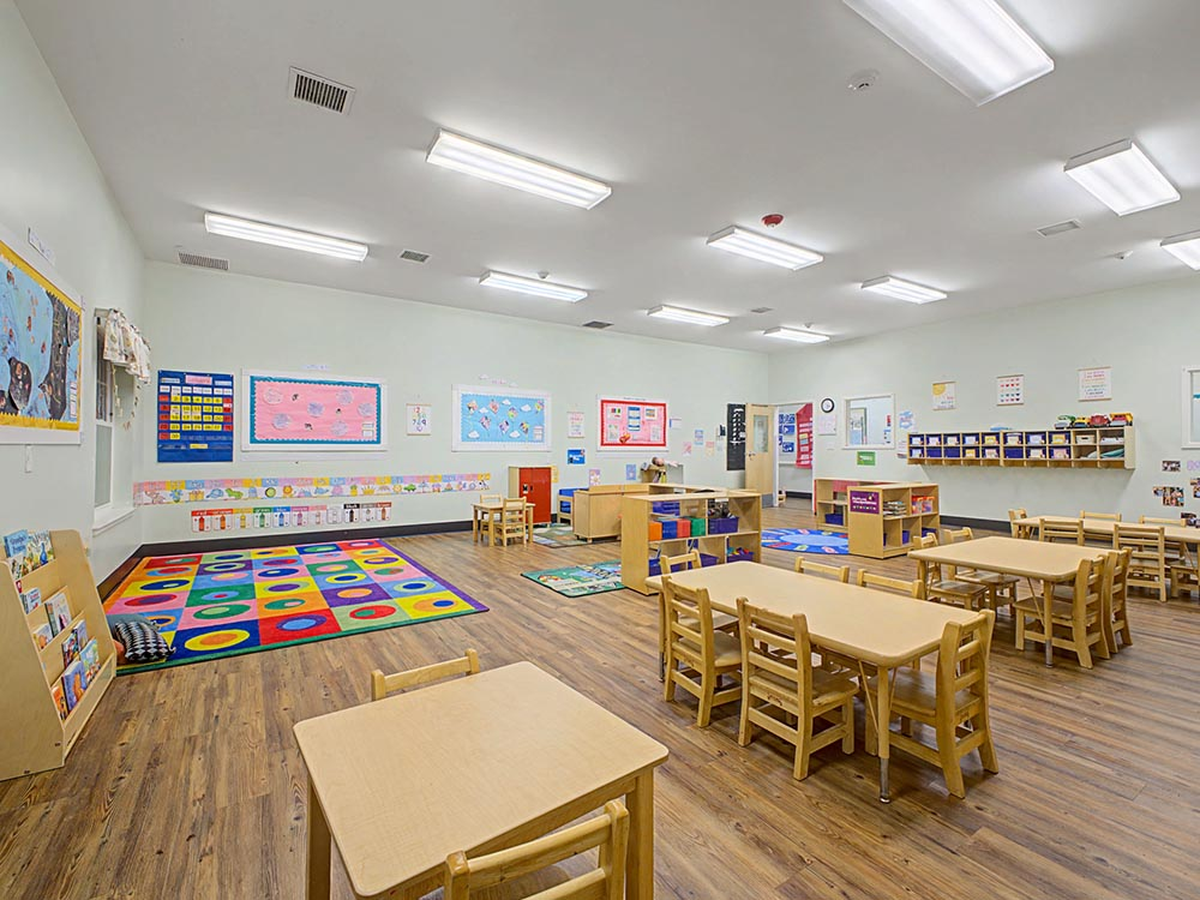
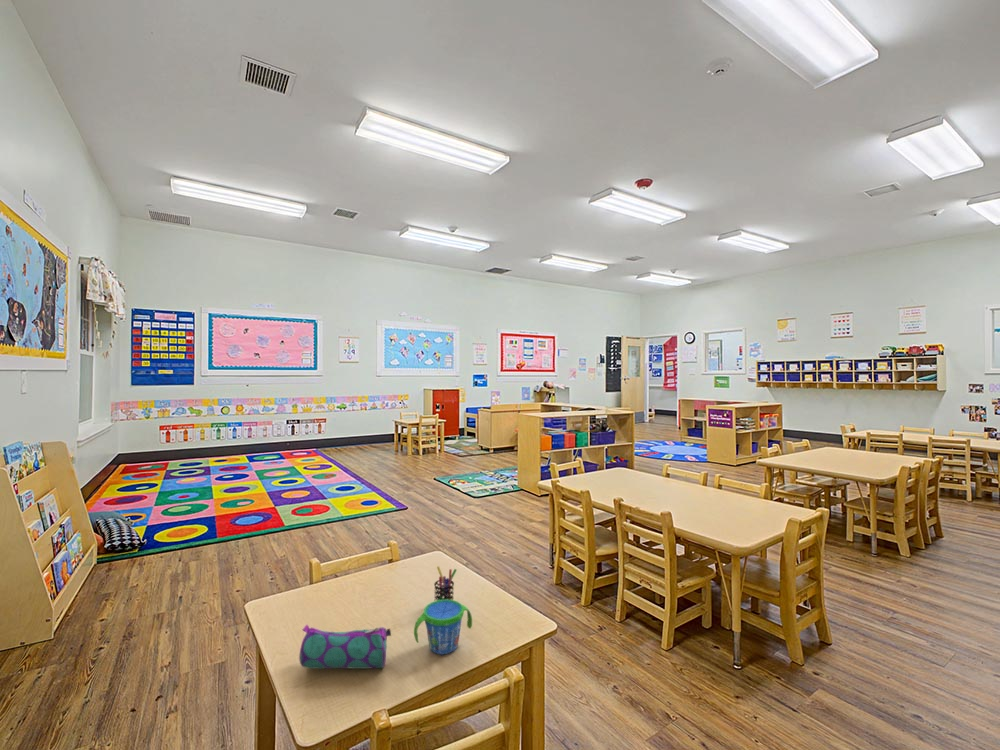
+ snack cup [413,599,473,656]
+ pencil case [298,624,392,670]
+ pen holder [433,565,458,601]
